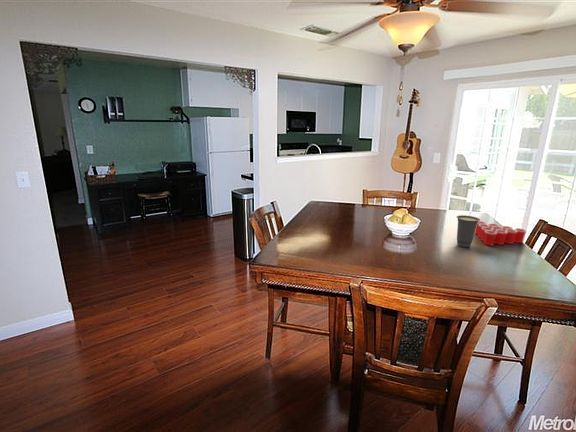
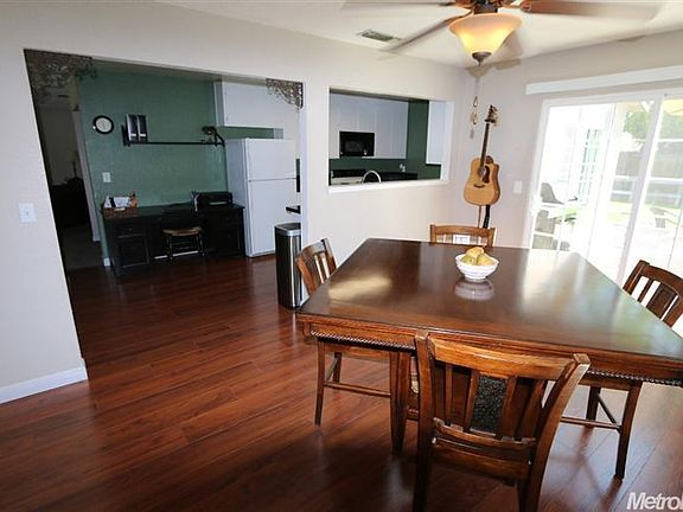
- cup [456,214,481,248]
- cup [474,220,527,247]
